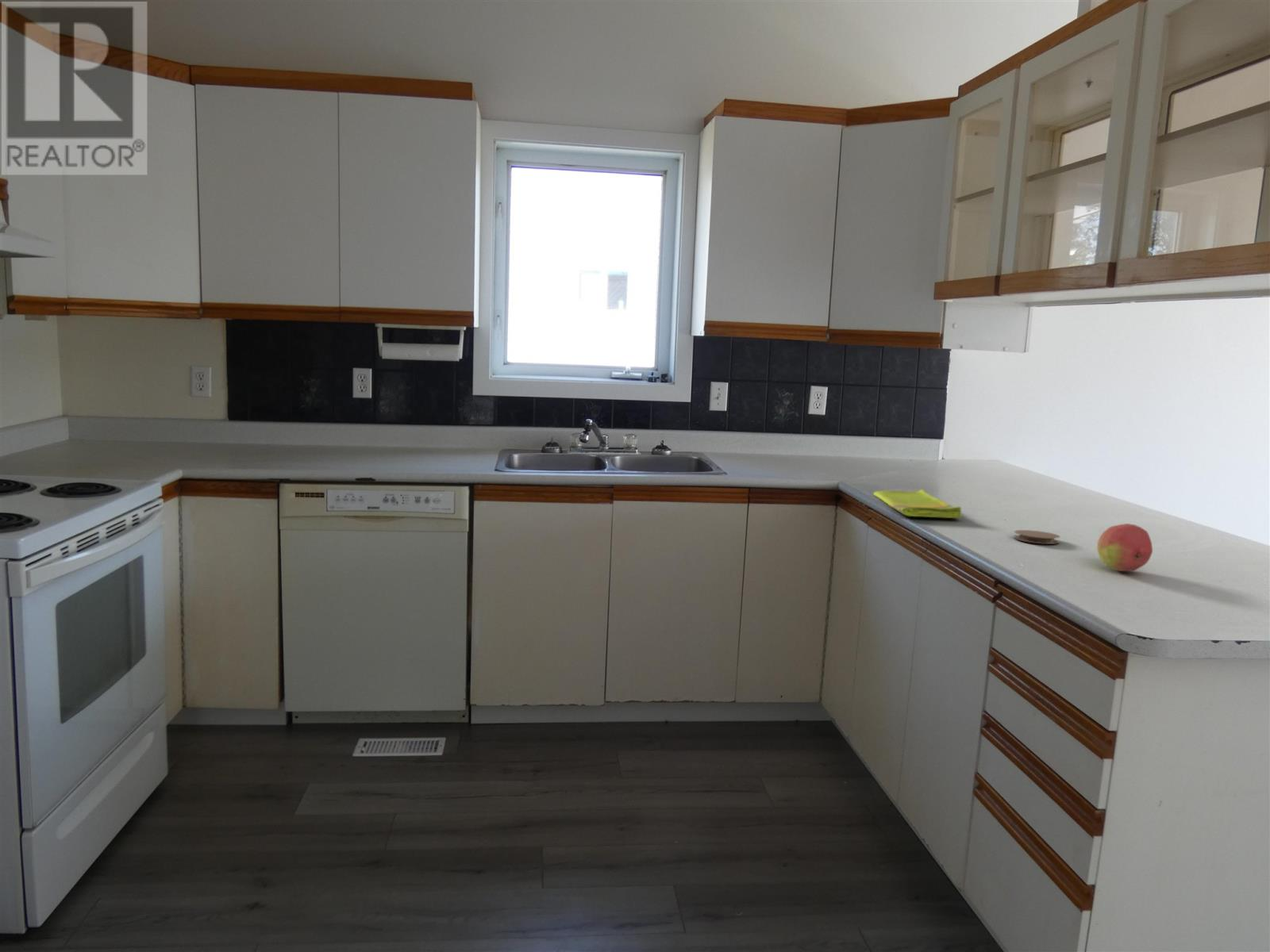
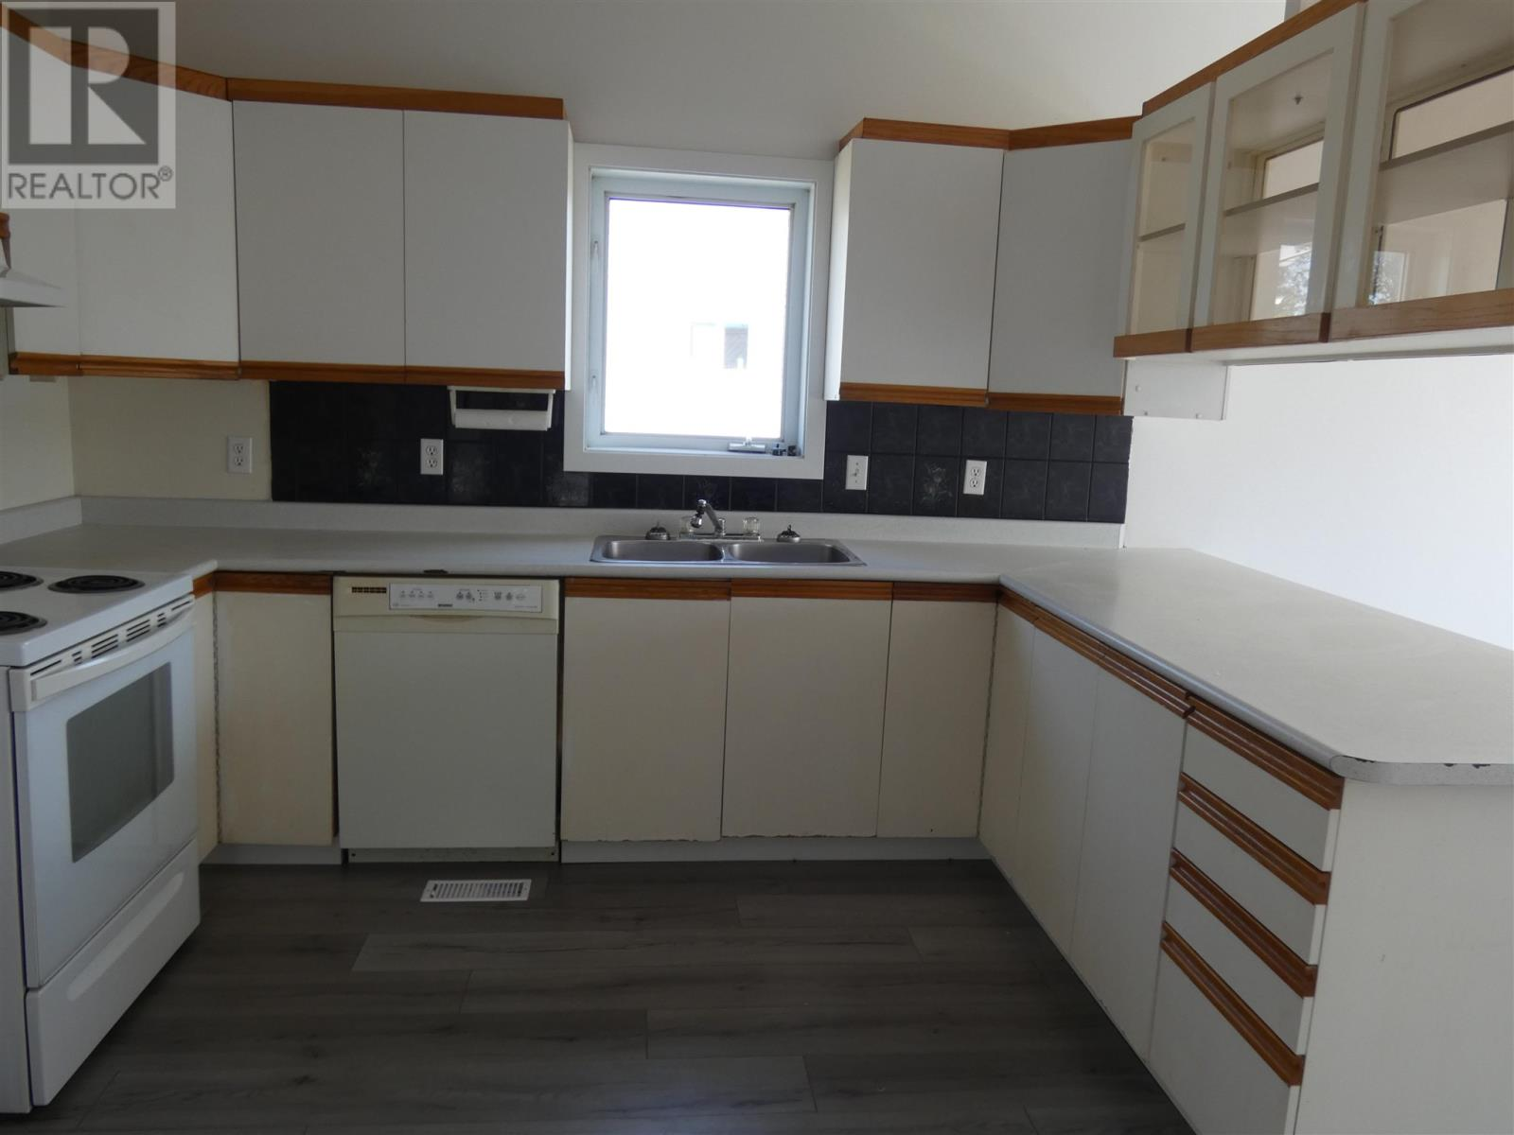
- coaster [1013,529,1060,545]
- dish towel [872,488,963,519]
- fruit [1096,523,1153,572]
